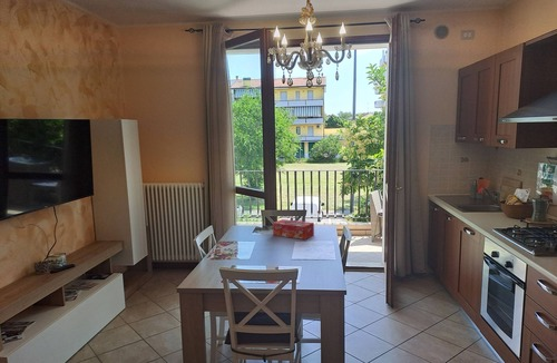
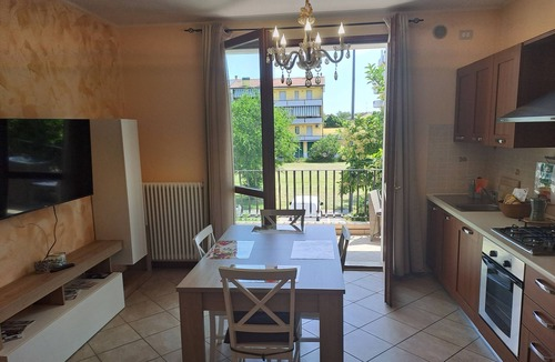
- tissue box [272,218,315,241]
